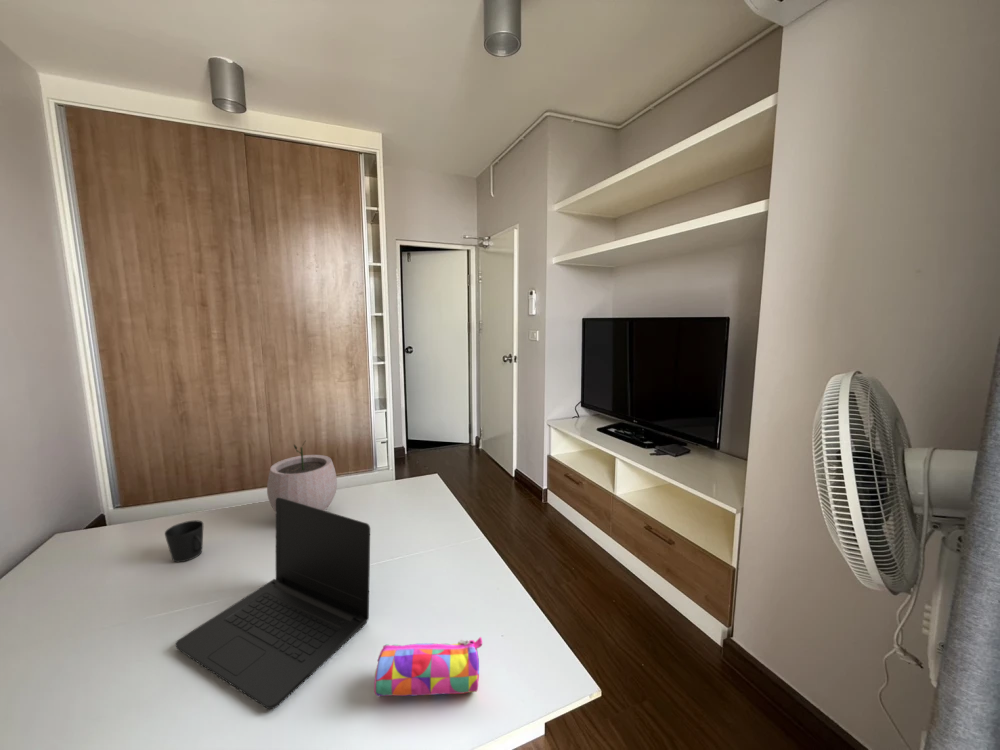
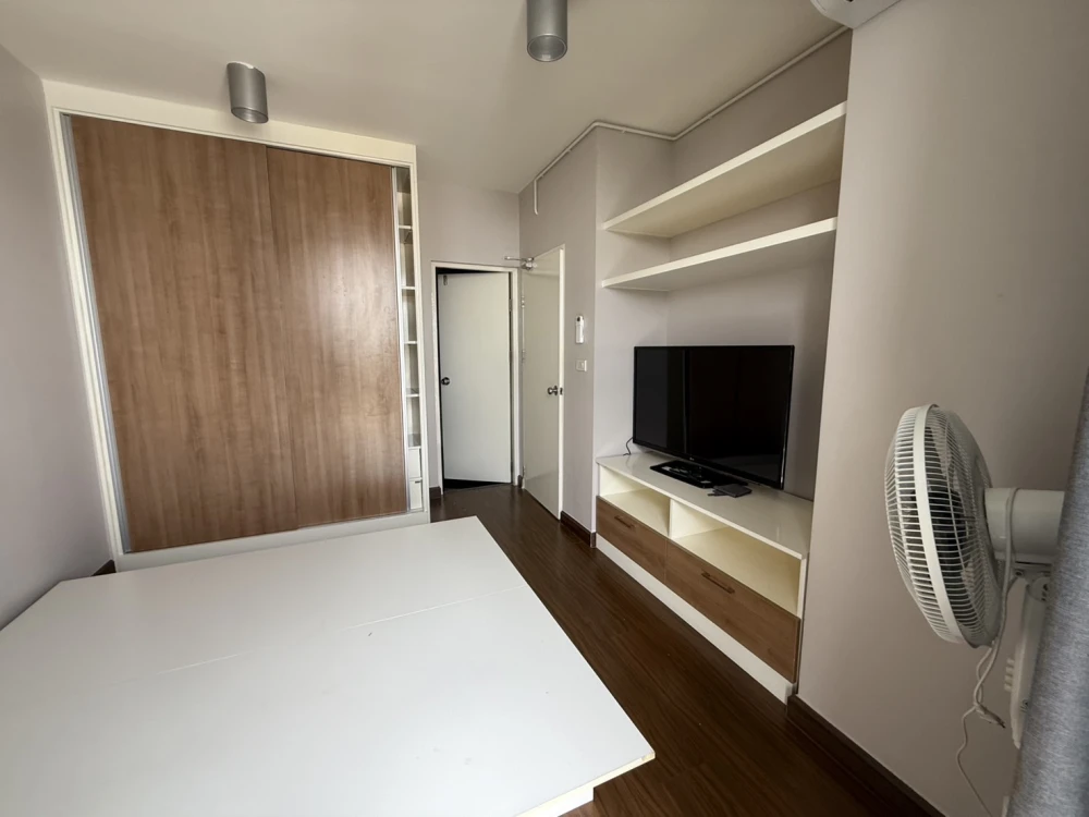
- laptop [174,498,371,710]
- plant pot [266,441,338,513]
- cup [164,519,204,563]
- pencil case [373,636,483,698]
